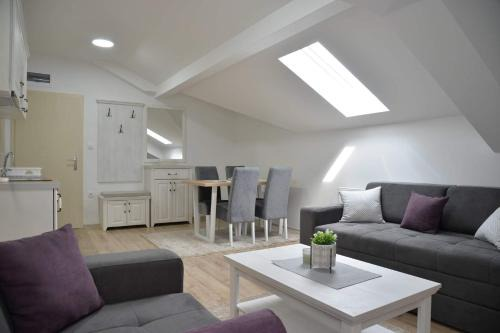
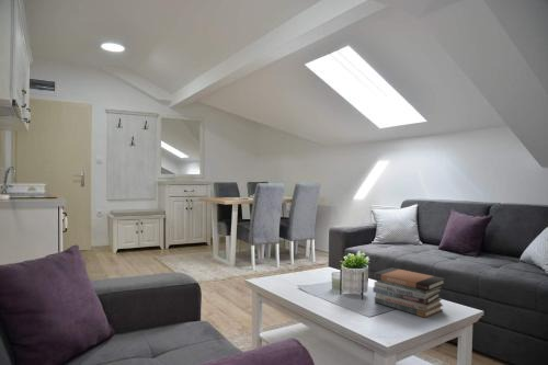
+ book stack [372,266,447,319]
